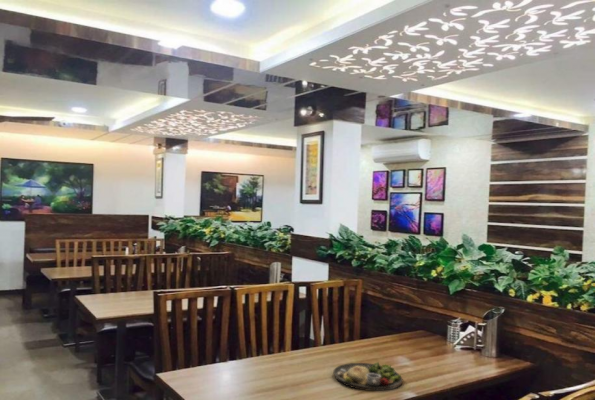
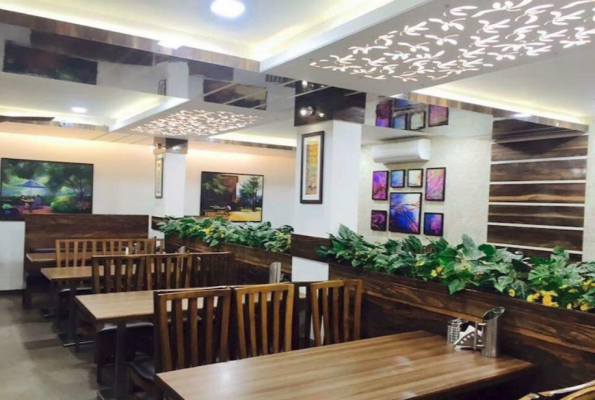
- dinner plate [332,361,404,392]
